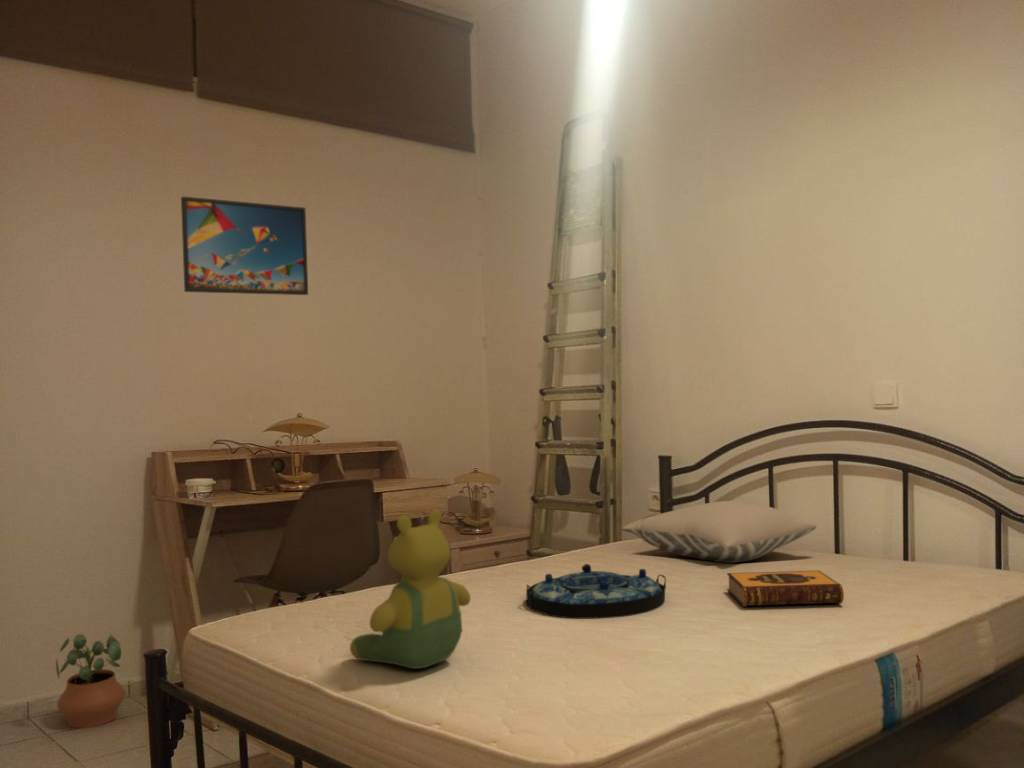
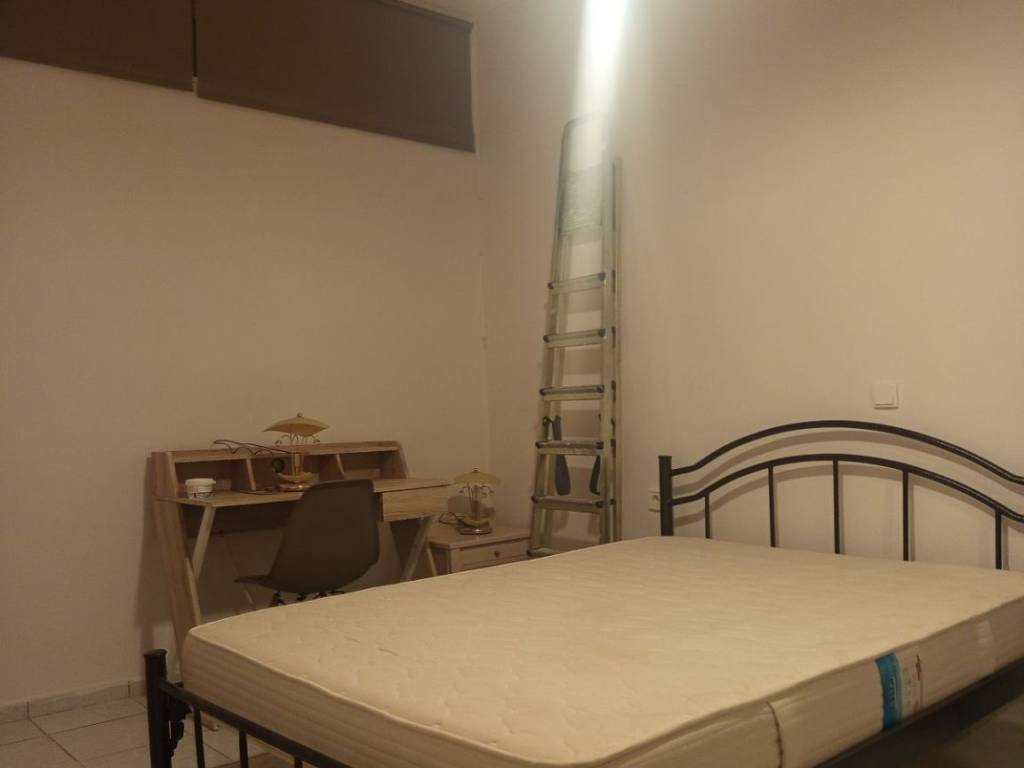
- hardback book [726,570,845,608]
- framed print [180,196,309,296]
- pillow [620,500,818,564]
- serving tray [525,563,667,620]
- teddy bear [349,508,472,670]
- potted plant [55,632,127,729]
